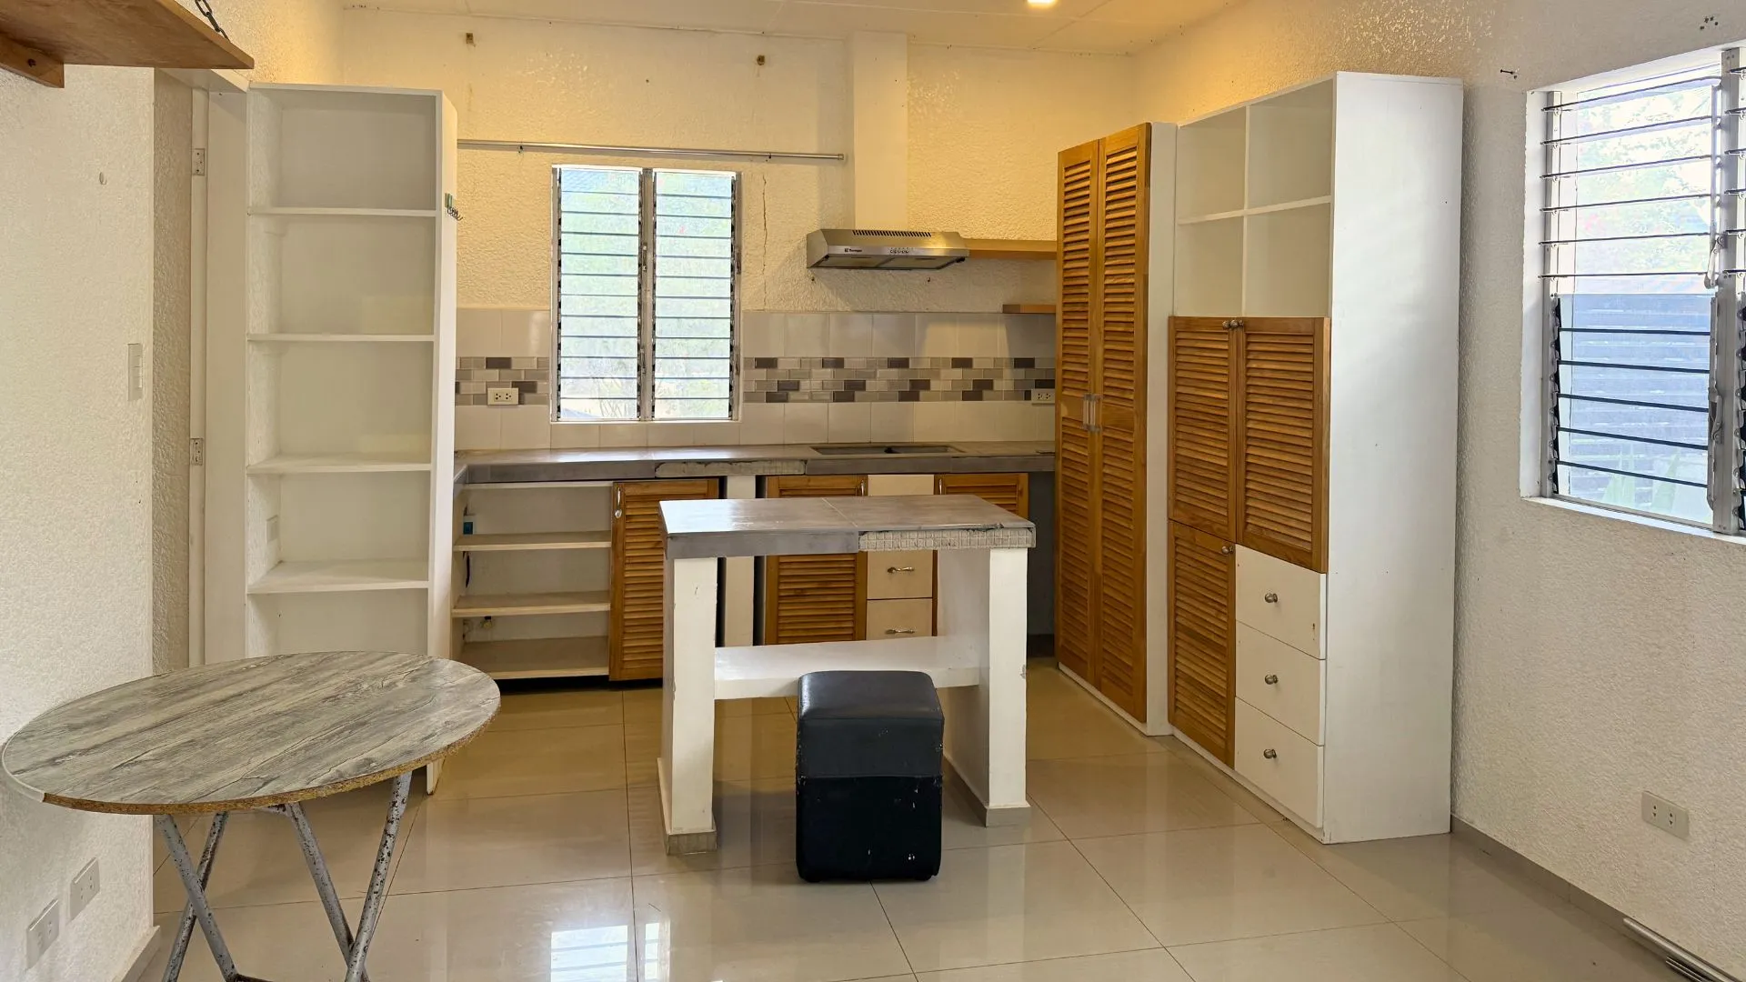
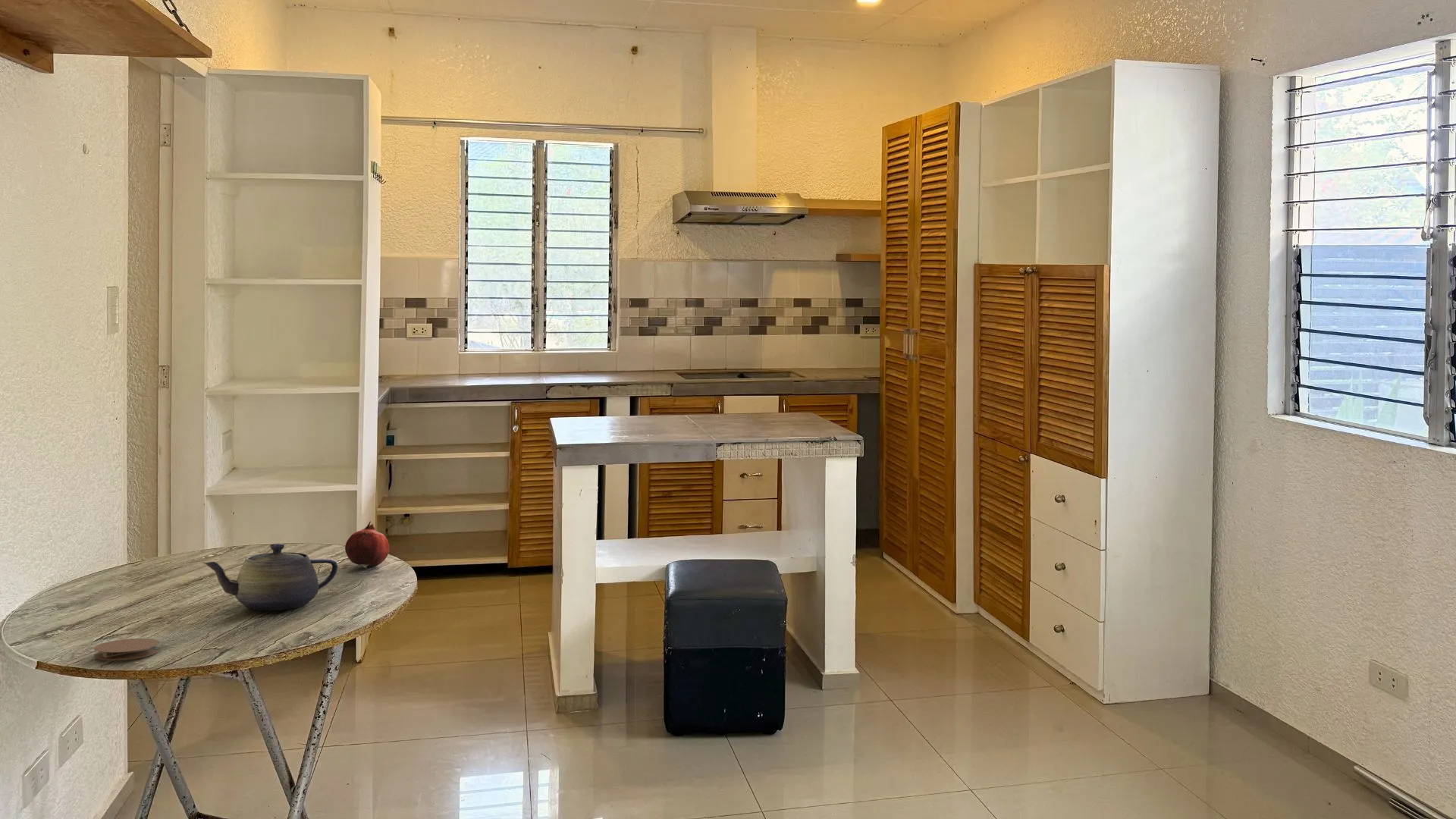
+ teapot [202,543,339,611]
+ fruit [344,520,390,570]
+ coaster [93,638,160,661]
